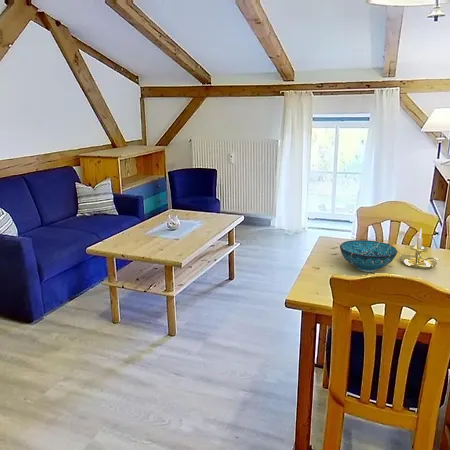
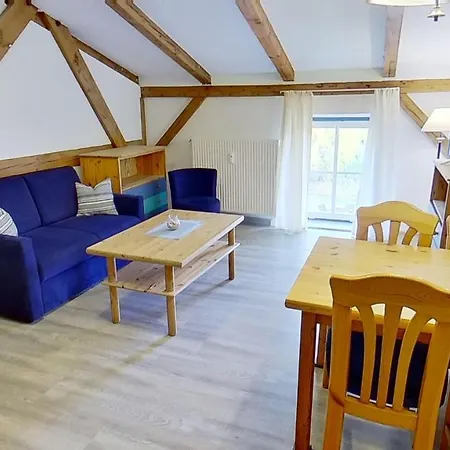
- decorative bowl [339,239,398,273]
- candle holder [399,228,441,270]
